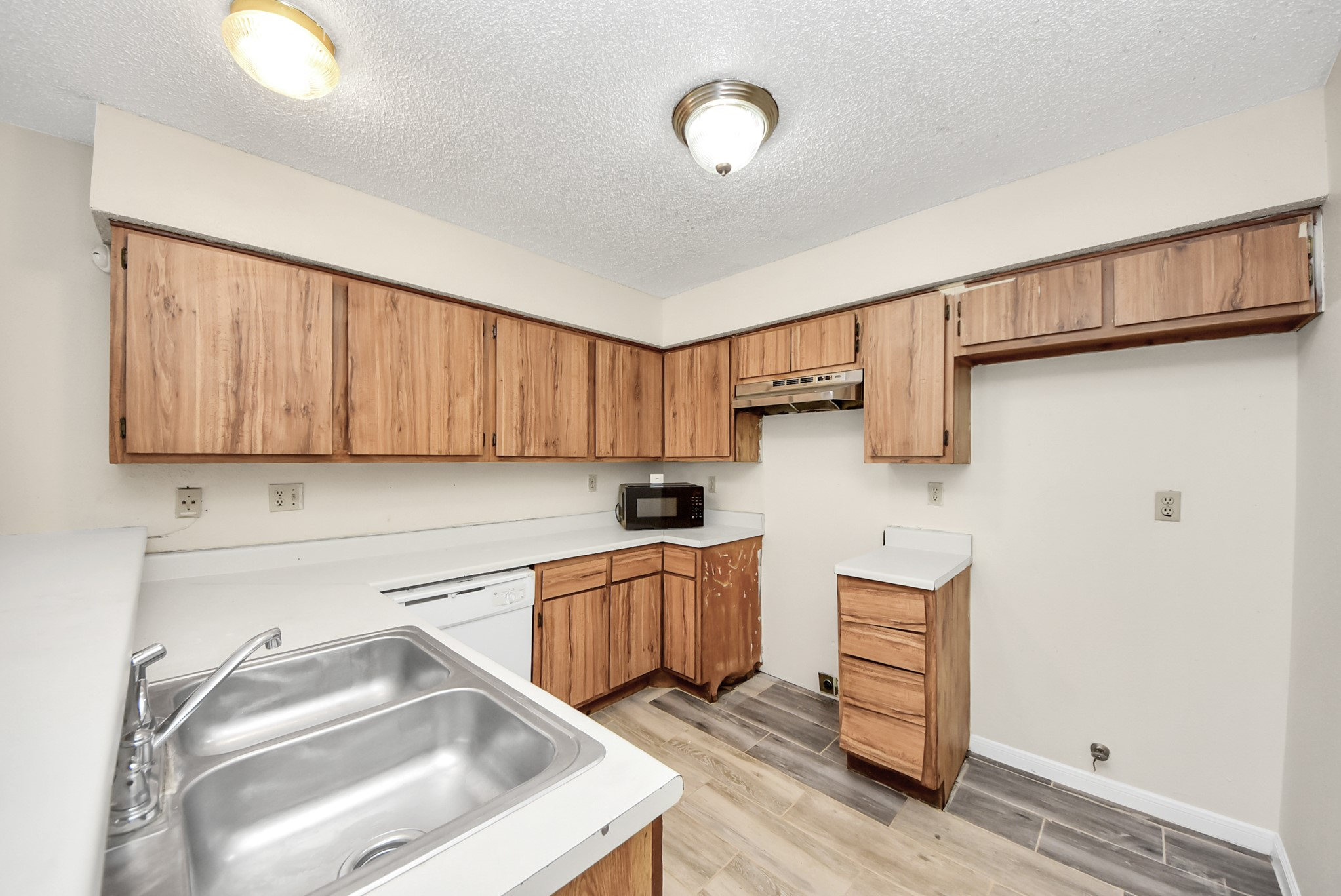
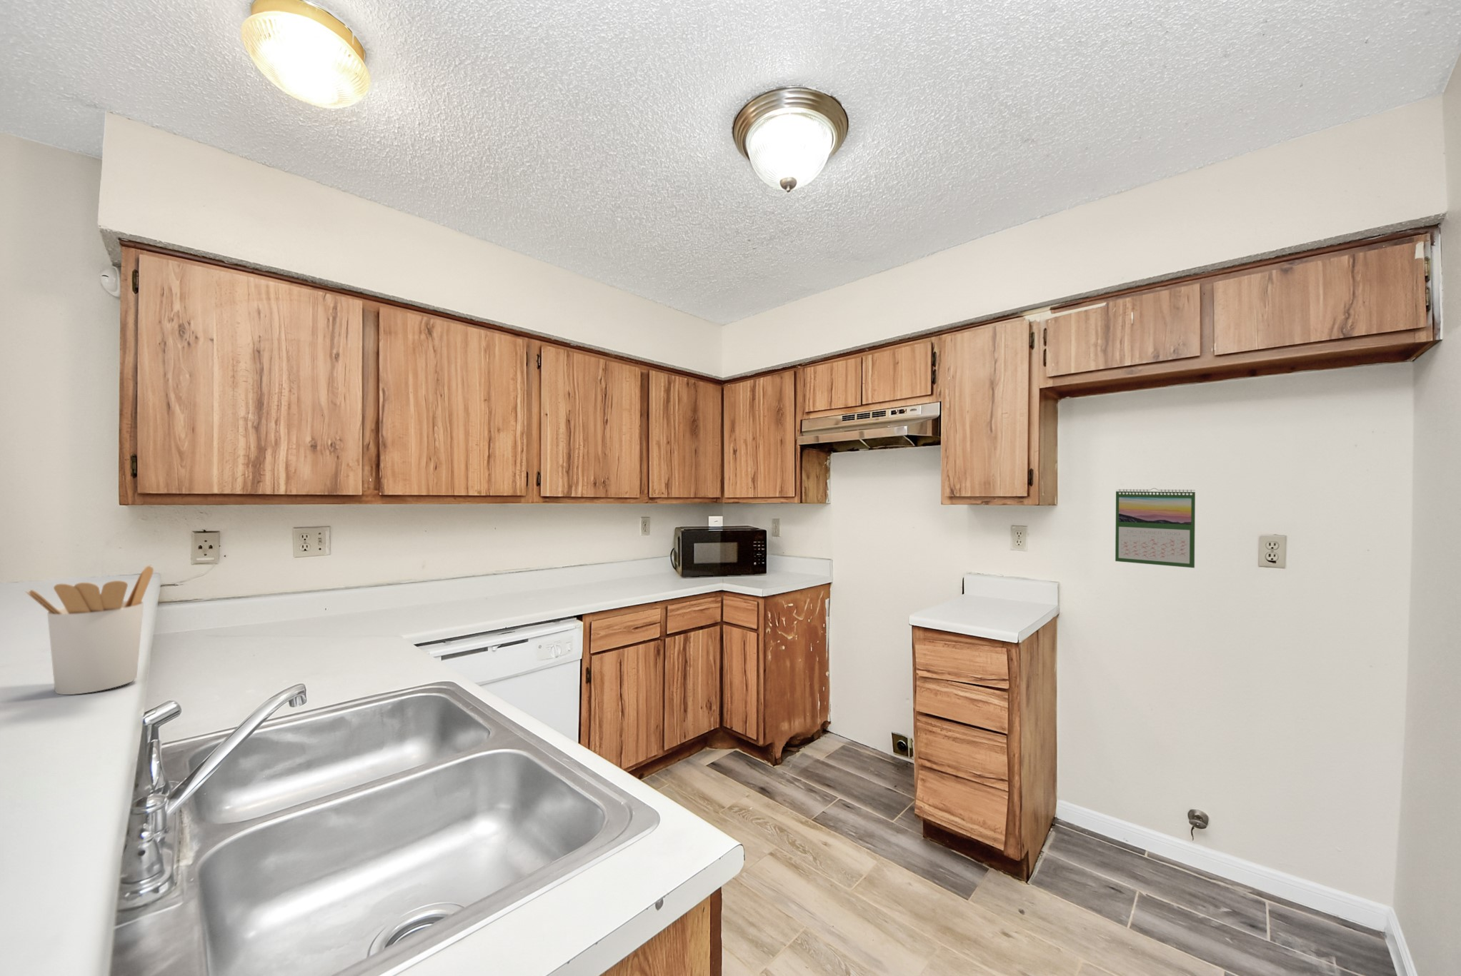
+ utensil holder [25,565,155,695]
+ calendar [1115,488,1196,569]
